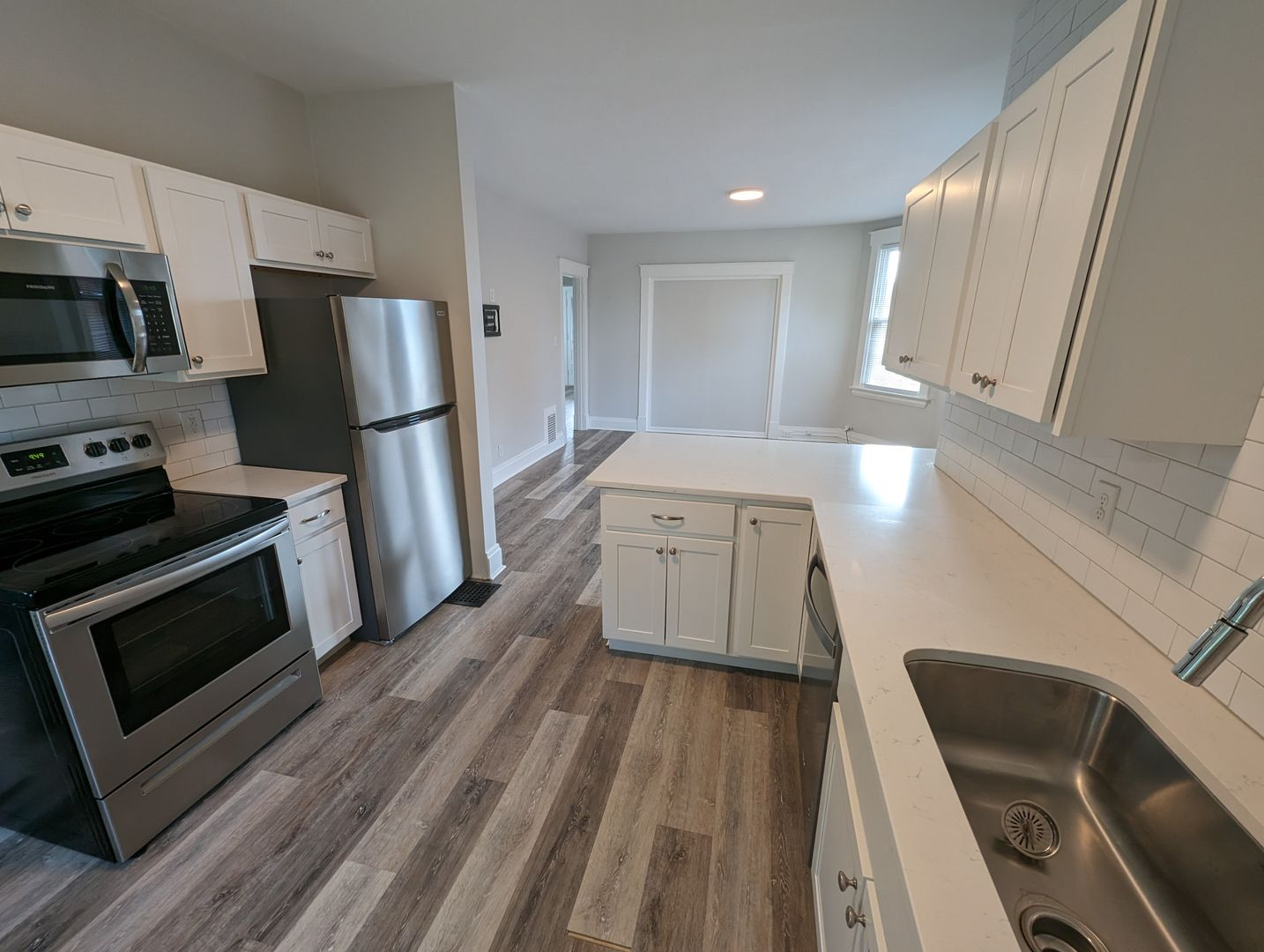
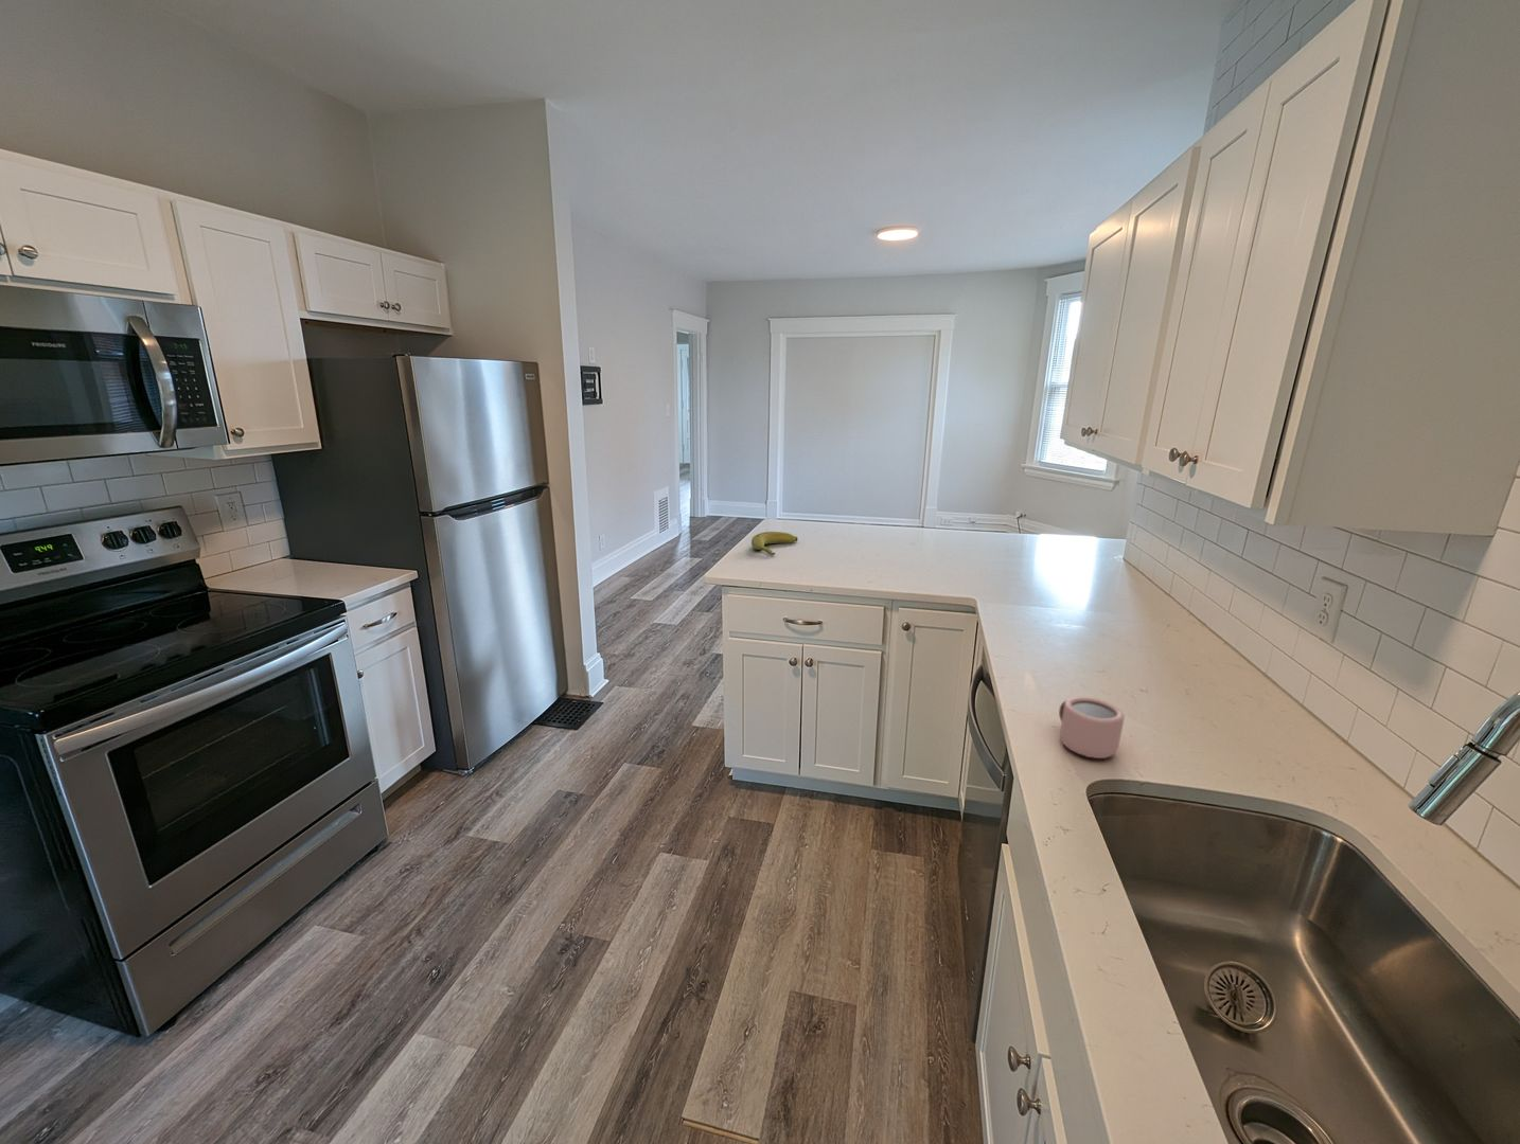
+ mug [1058,696,1126,759]
+ banana [750,531,800,556]
